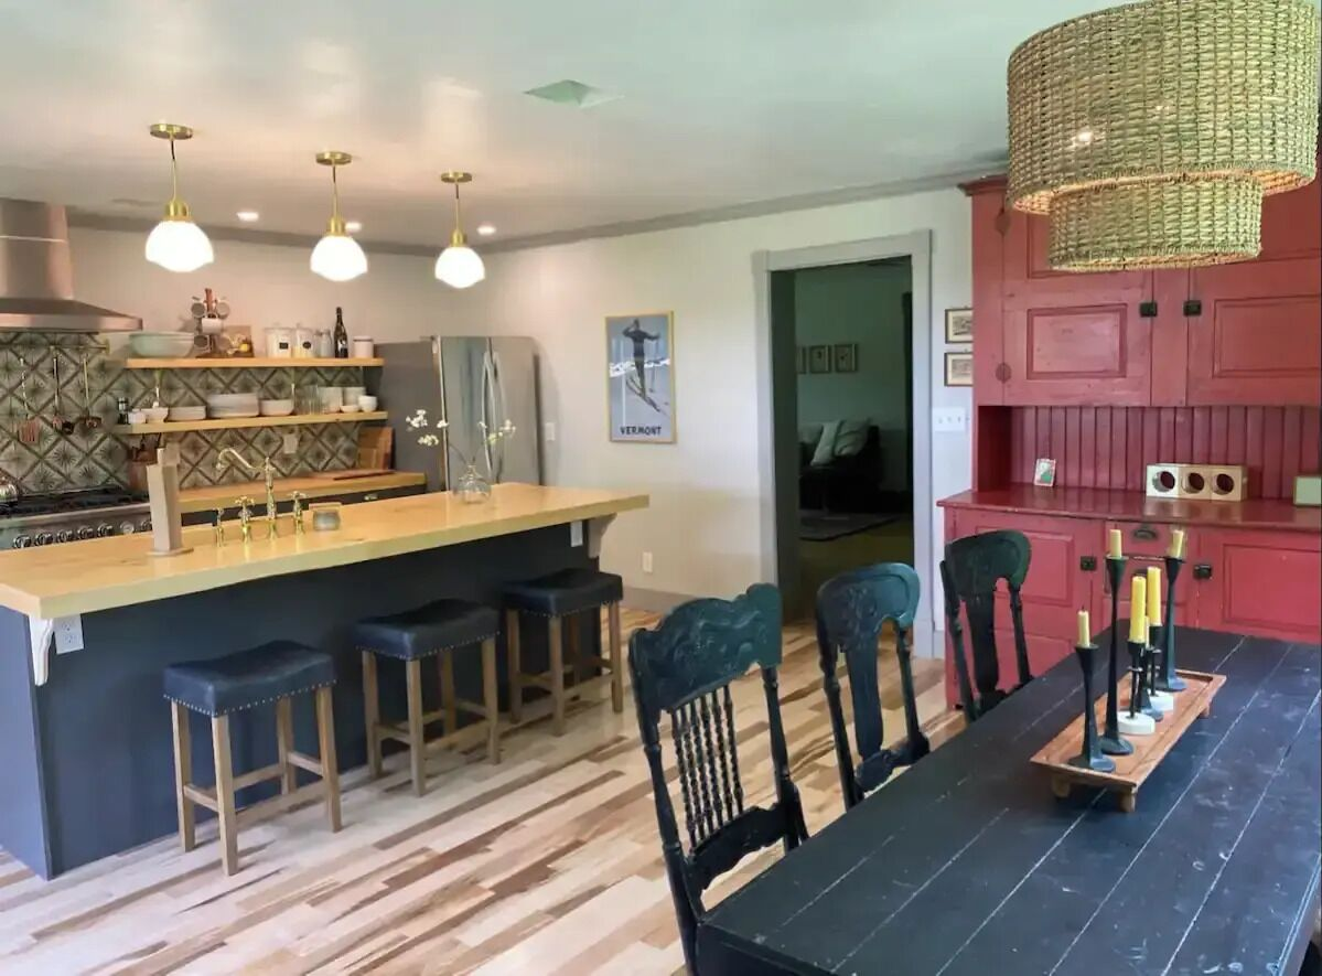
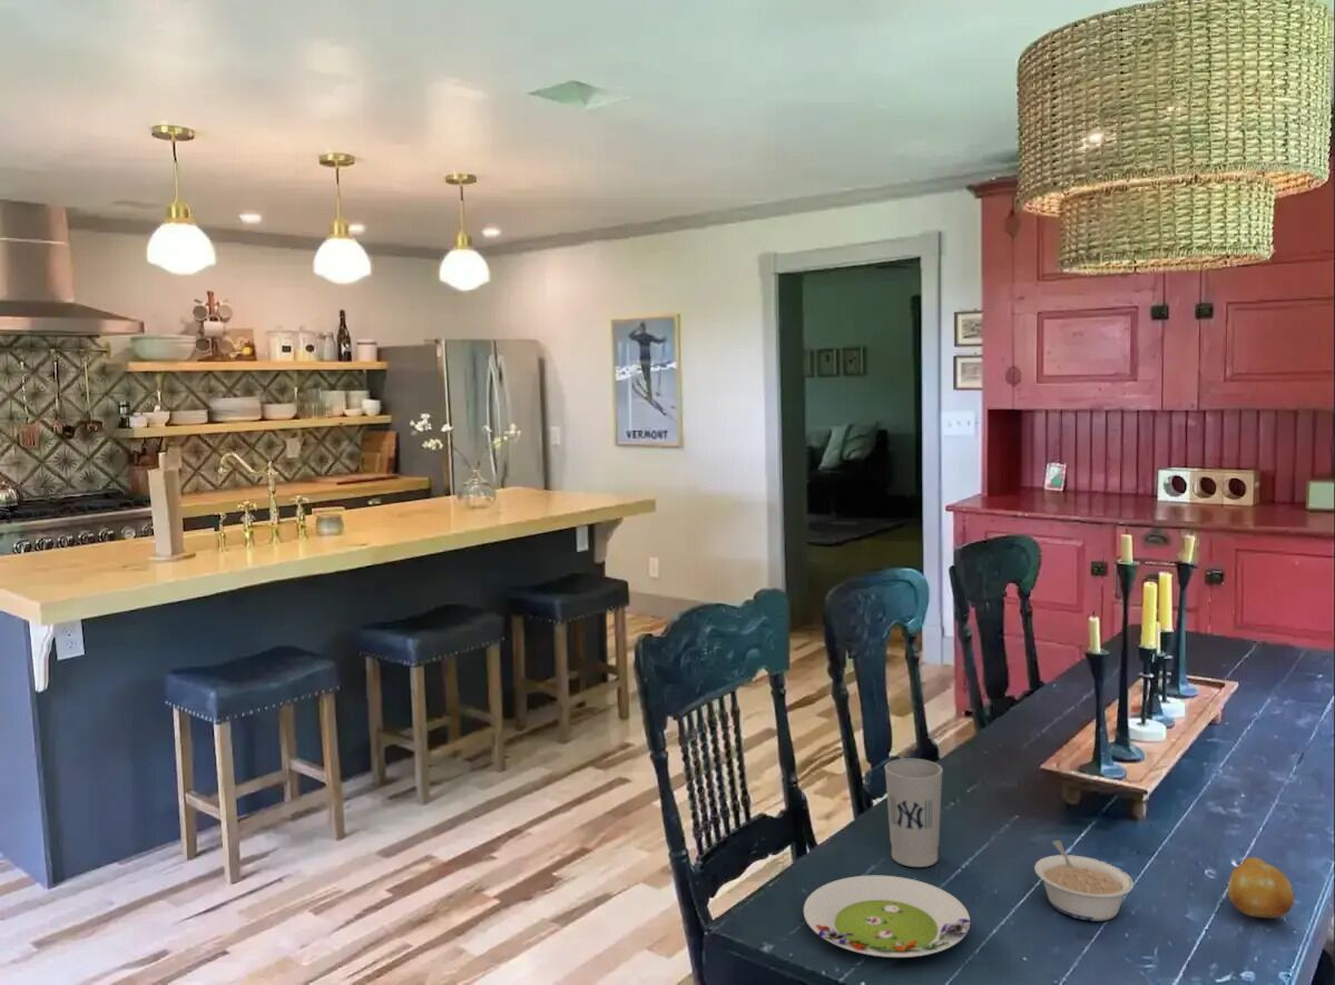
+ fruit [1227,856,1295,919]
+ cup [884,758,944,868]
+ salad plate [803,875,972,958]
+ legume [1033,839,1135,922]
